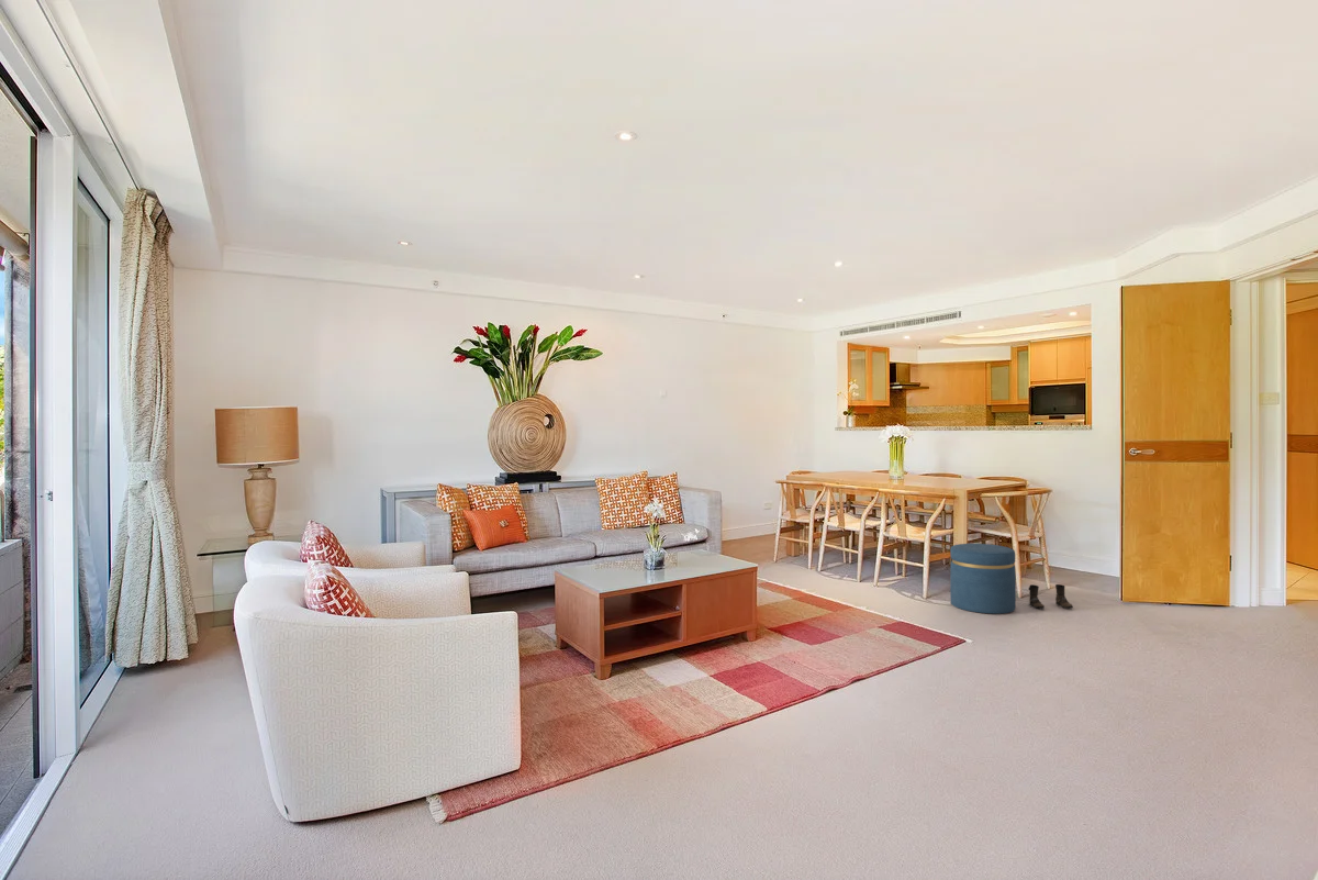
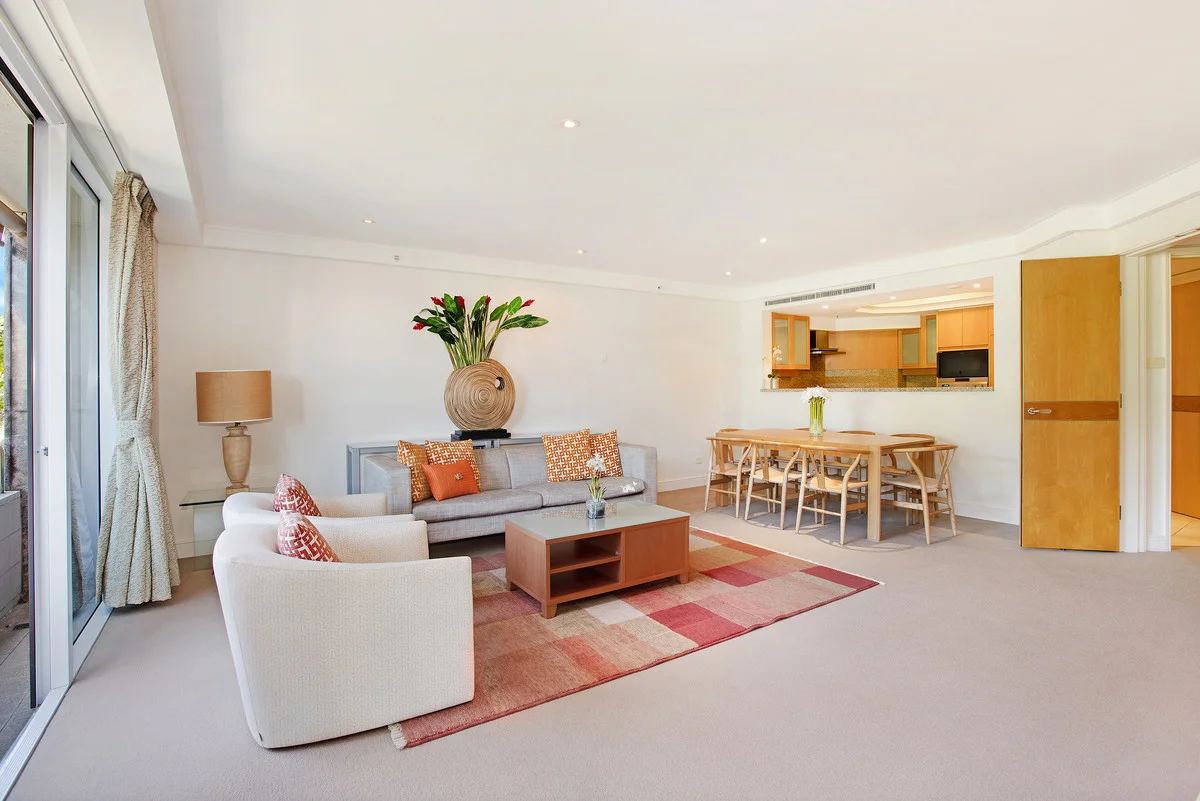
- boots [1028,583,1074,610]
- ottoman [949,543,1017,615]
